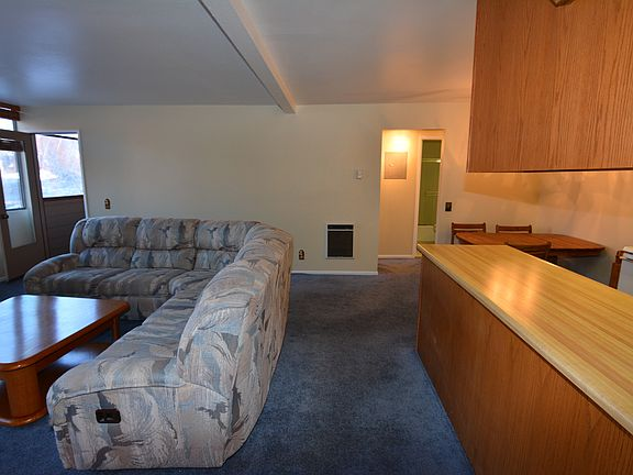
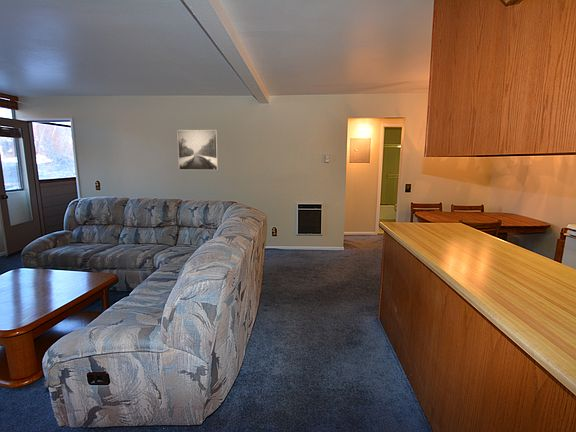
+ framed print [176,129,219,171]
